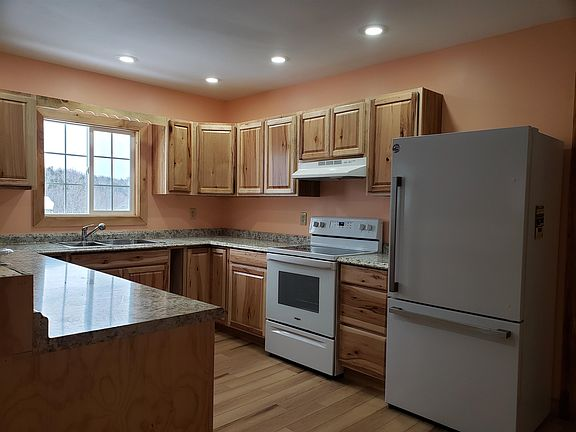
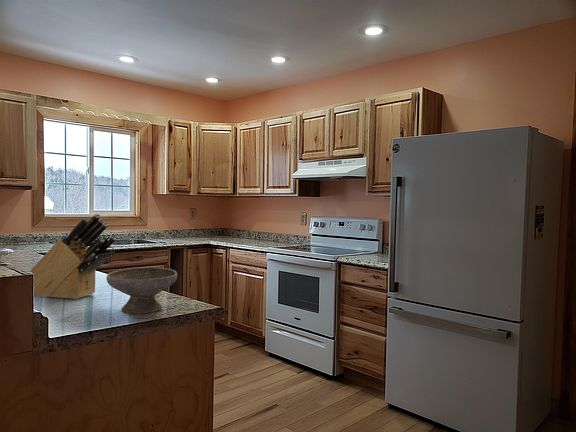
+ knife block [29,213,117,300]
+ bowl [106,266,178,315]
